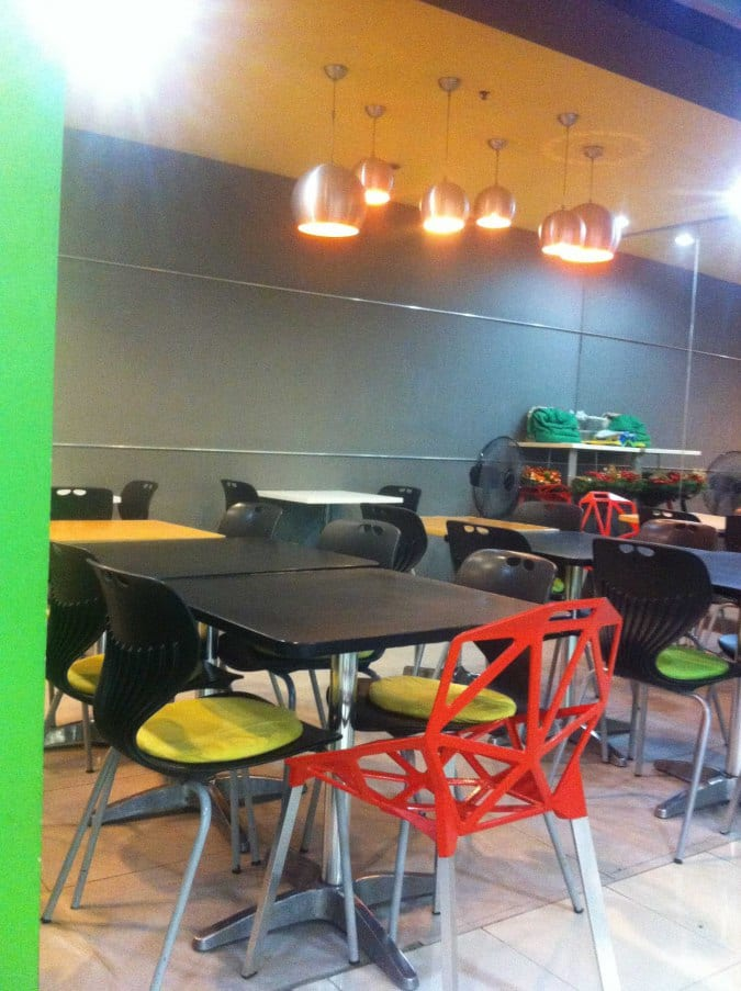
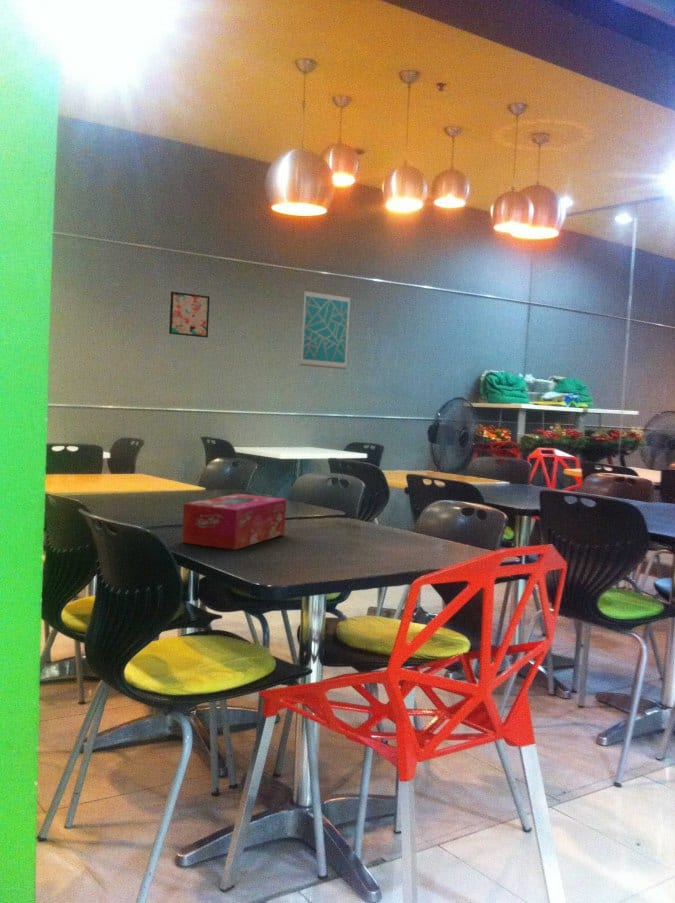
+ wall art [168,291,211,339]
+ wall art [299,288,352,370]
+ tissue box [181,493,287,551]
